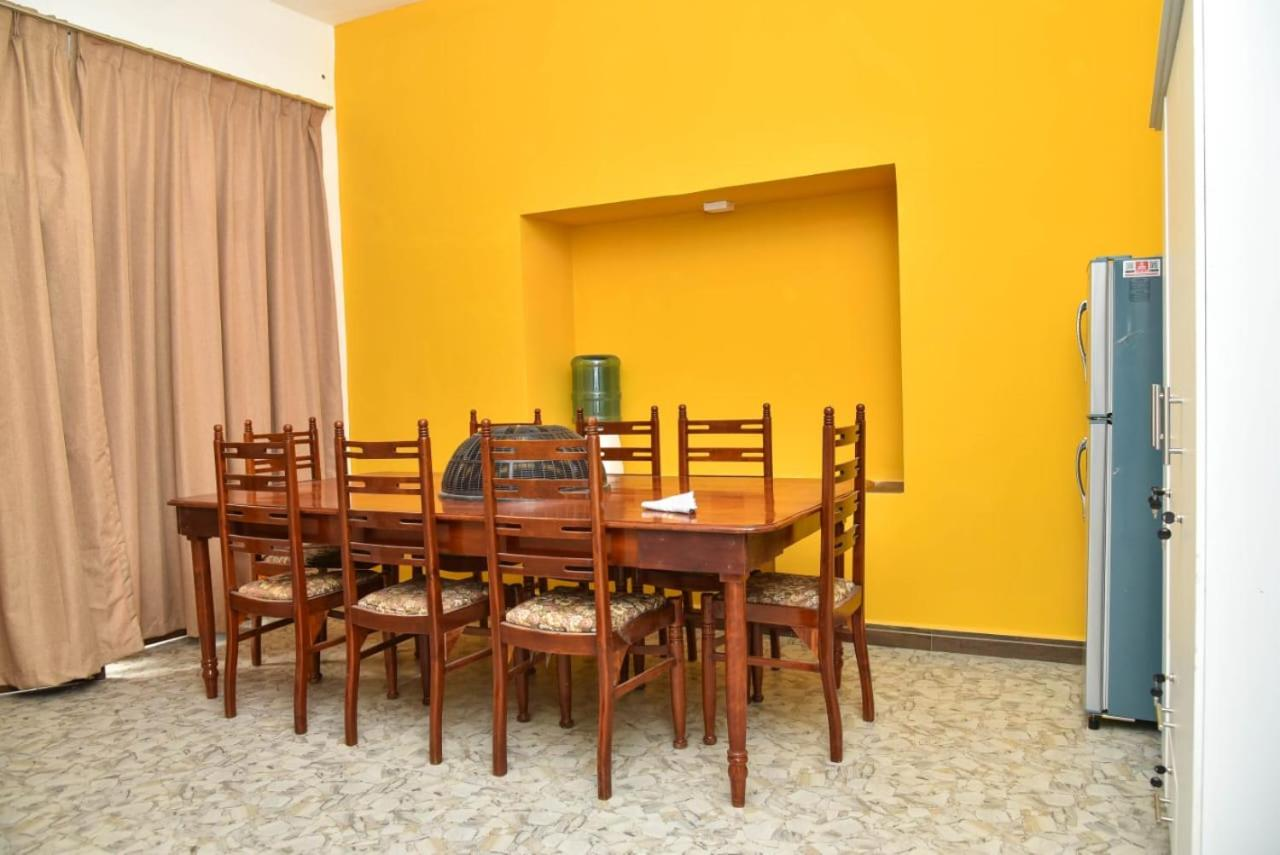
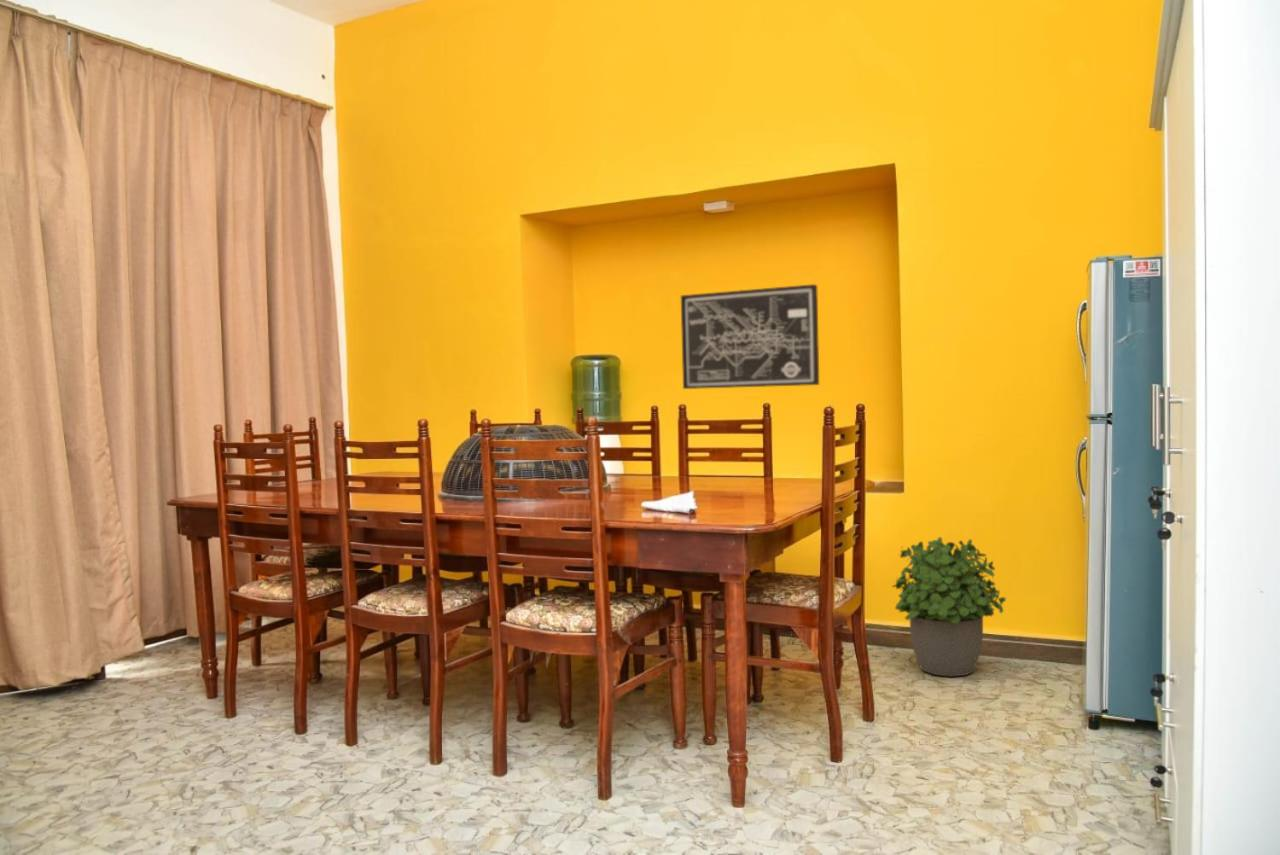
+ potted plant [891,536,1007,678]
+ wall art [680,283,820,390]
